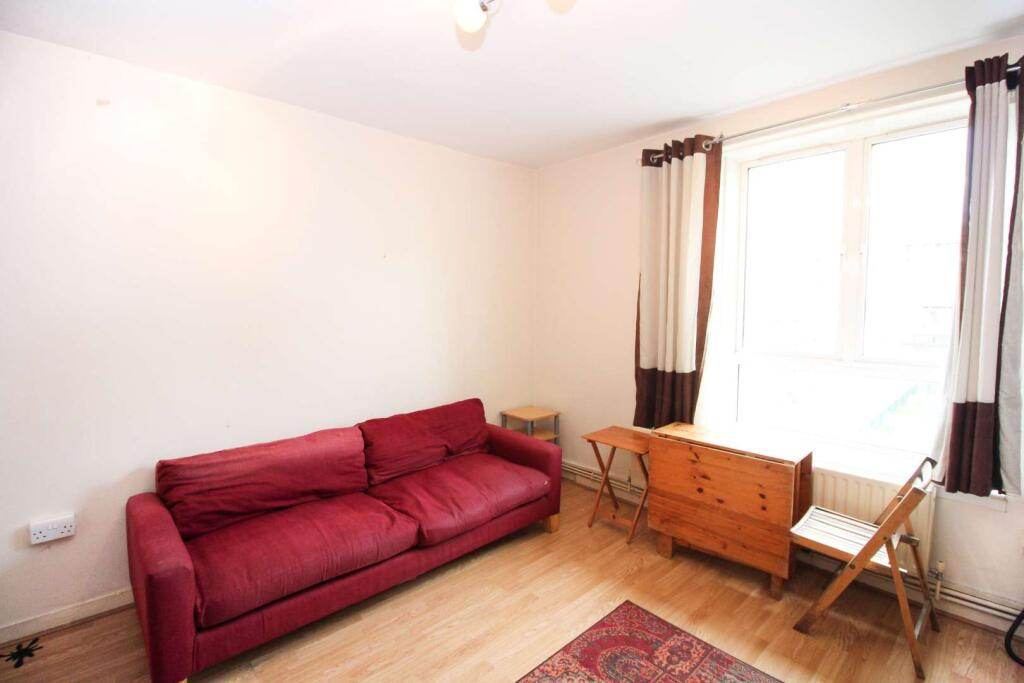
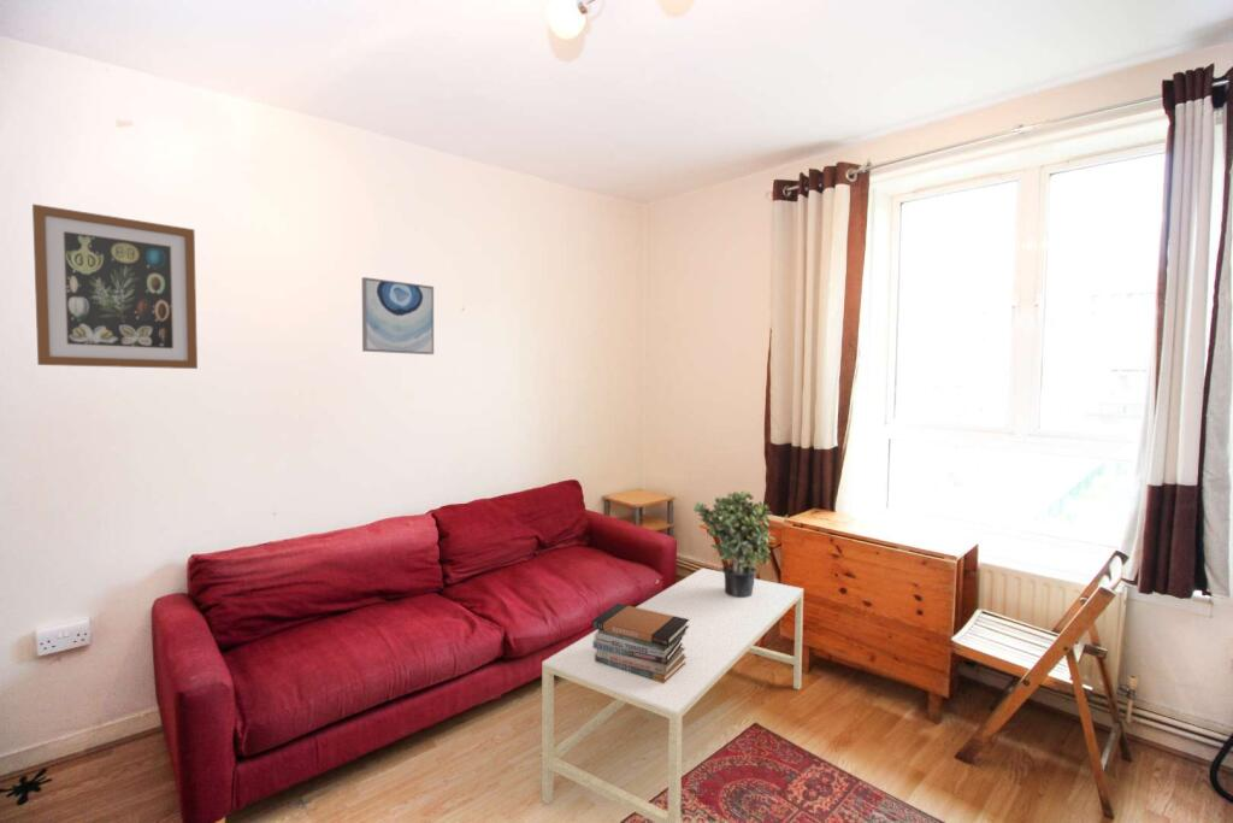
+ wall art [31,202,199,370]
+ wall art [361,276,435,355]
+ coffee table [541,566,804,823]
+ book stack [591,602,689,683]
+ potted plant [692,489,777,598]
